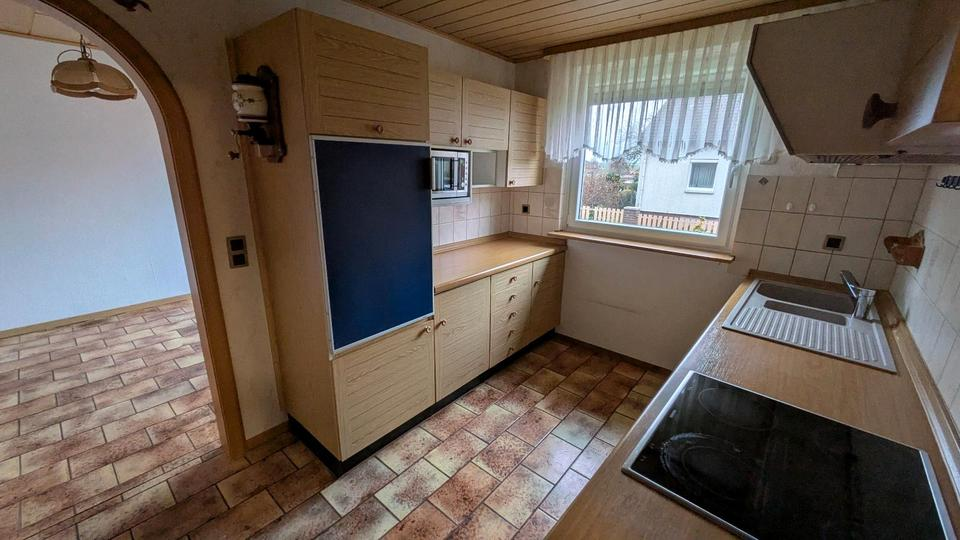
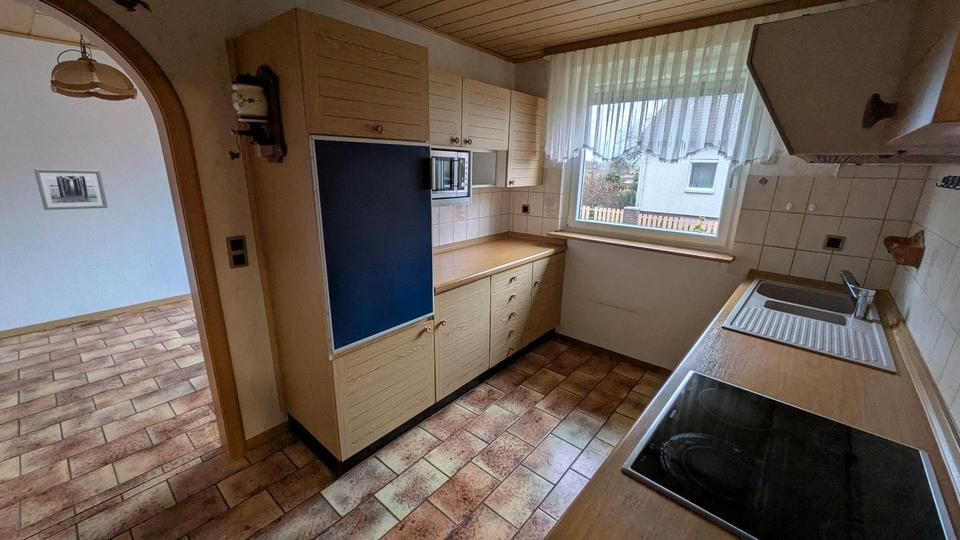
+ wall art [33,168,109,211]
